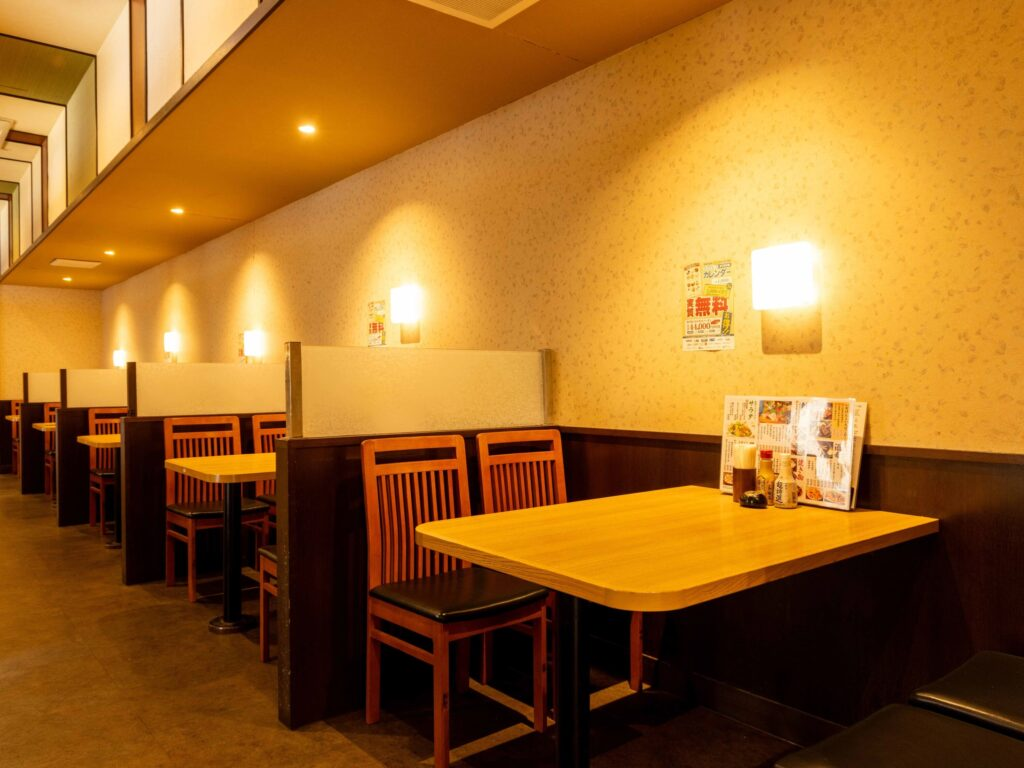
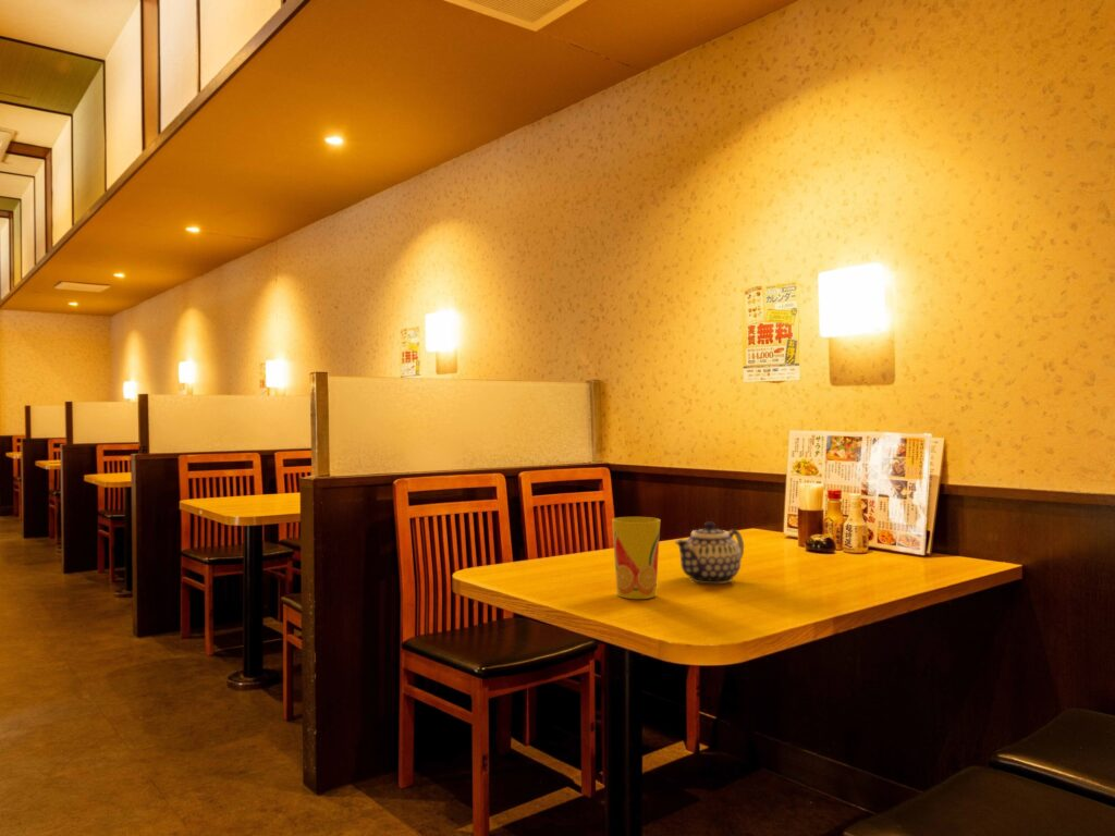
+ cup [611,516,661,600]
+ teapot [674,520,745,585]
